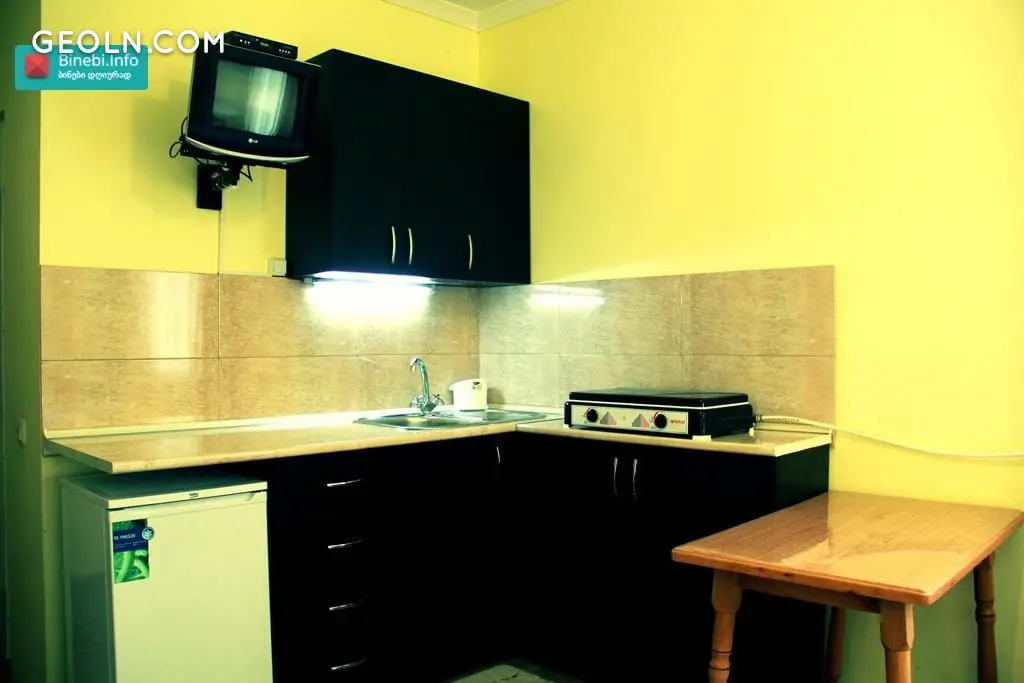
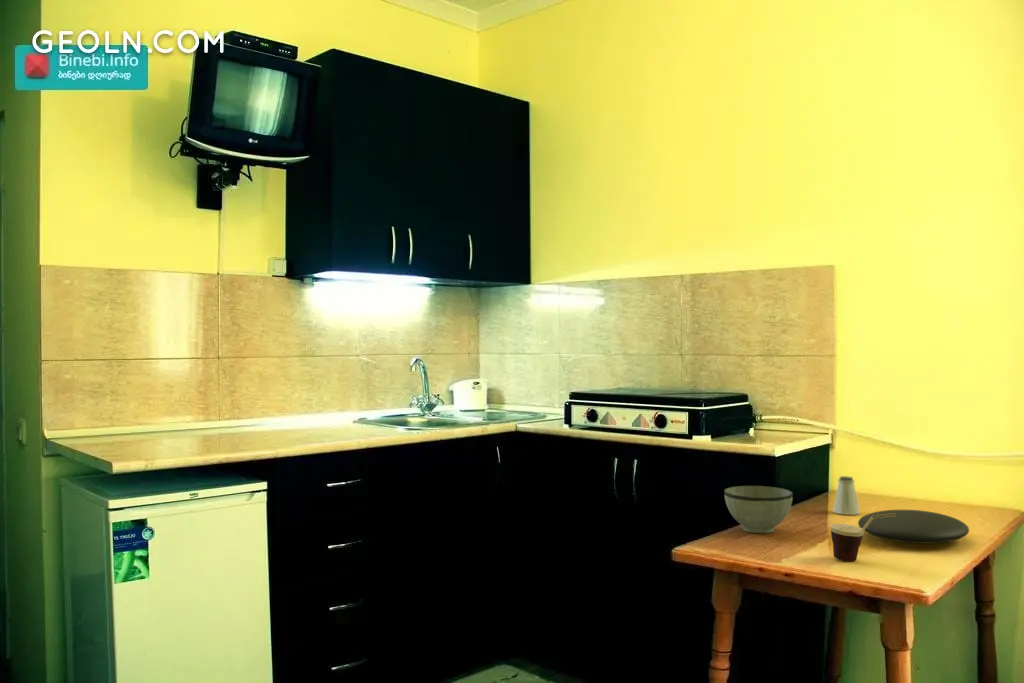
+ plate [857,509,970,545]
+ saltshaker [832,475,861,516]
+ cup [829,514,895,562]
+ bowl [723,485,794,534]
